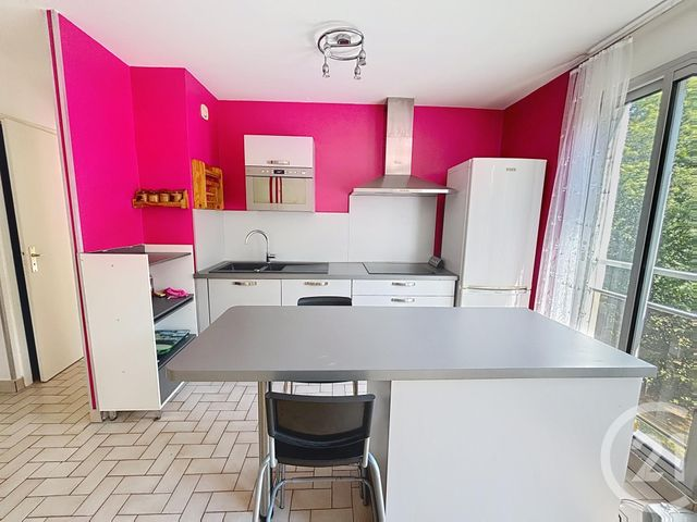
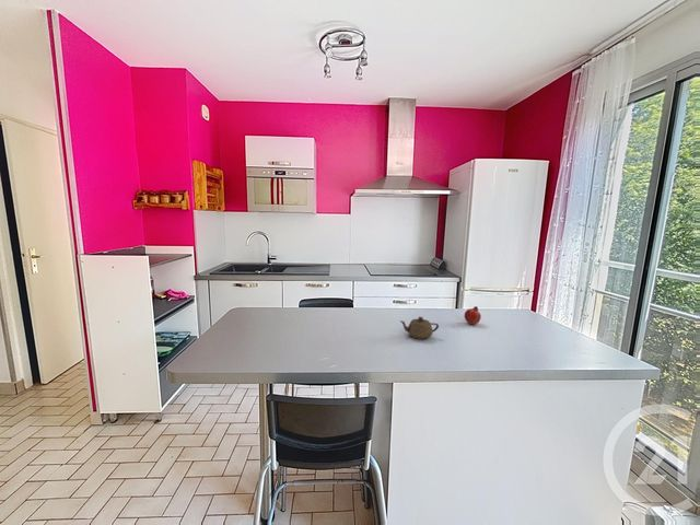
+ teapot [399,316,440,340]
+ fruit [463,305,482,325]
